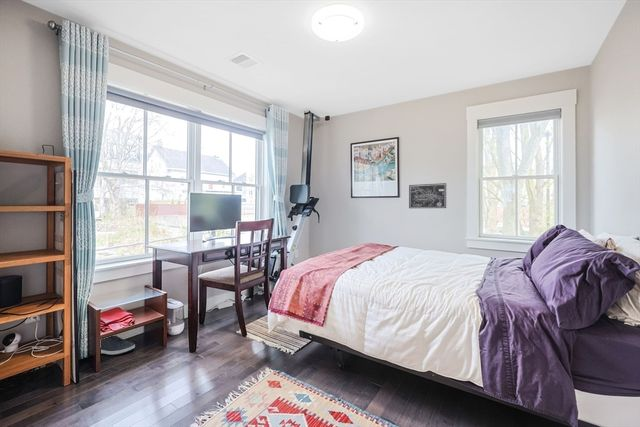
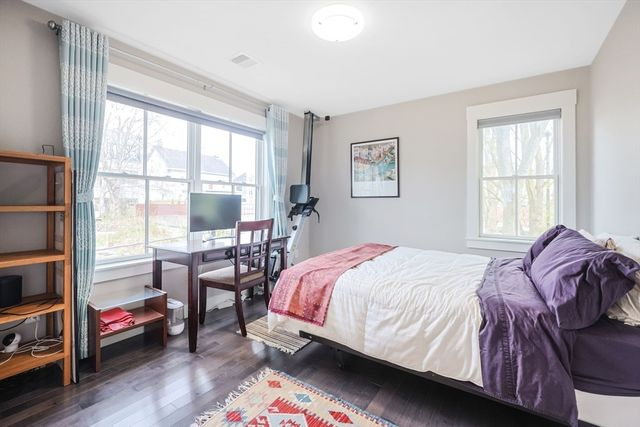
- wall art [408,182,447,209]
- sneaker [100,334,136,356]
